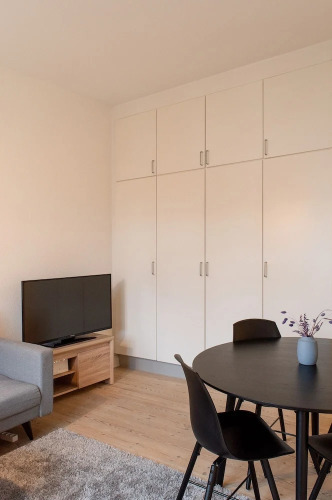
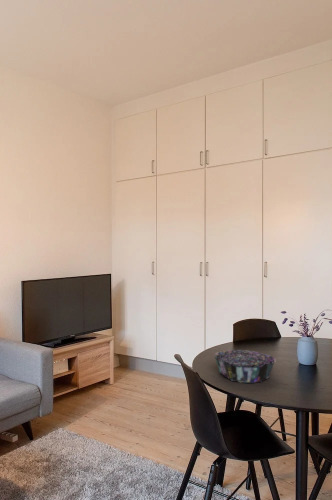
+ decorative bowl [213,349,277,384]
